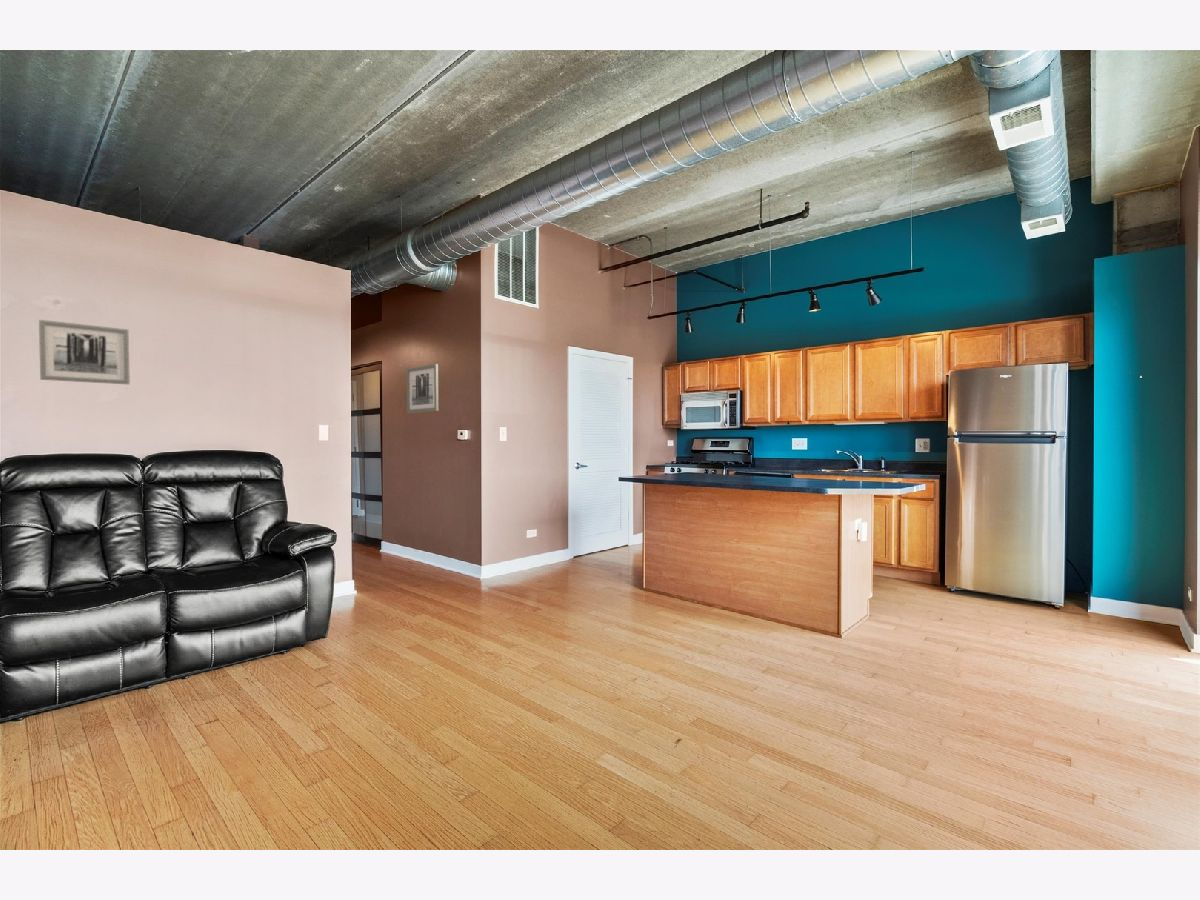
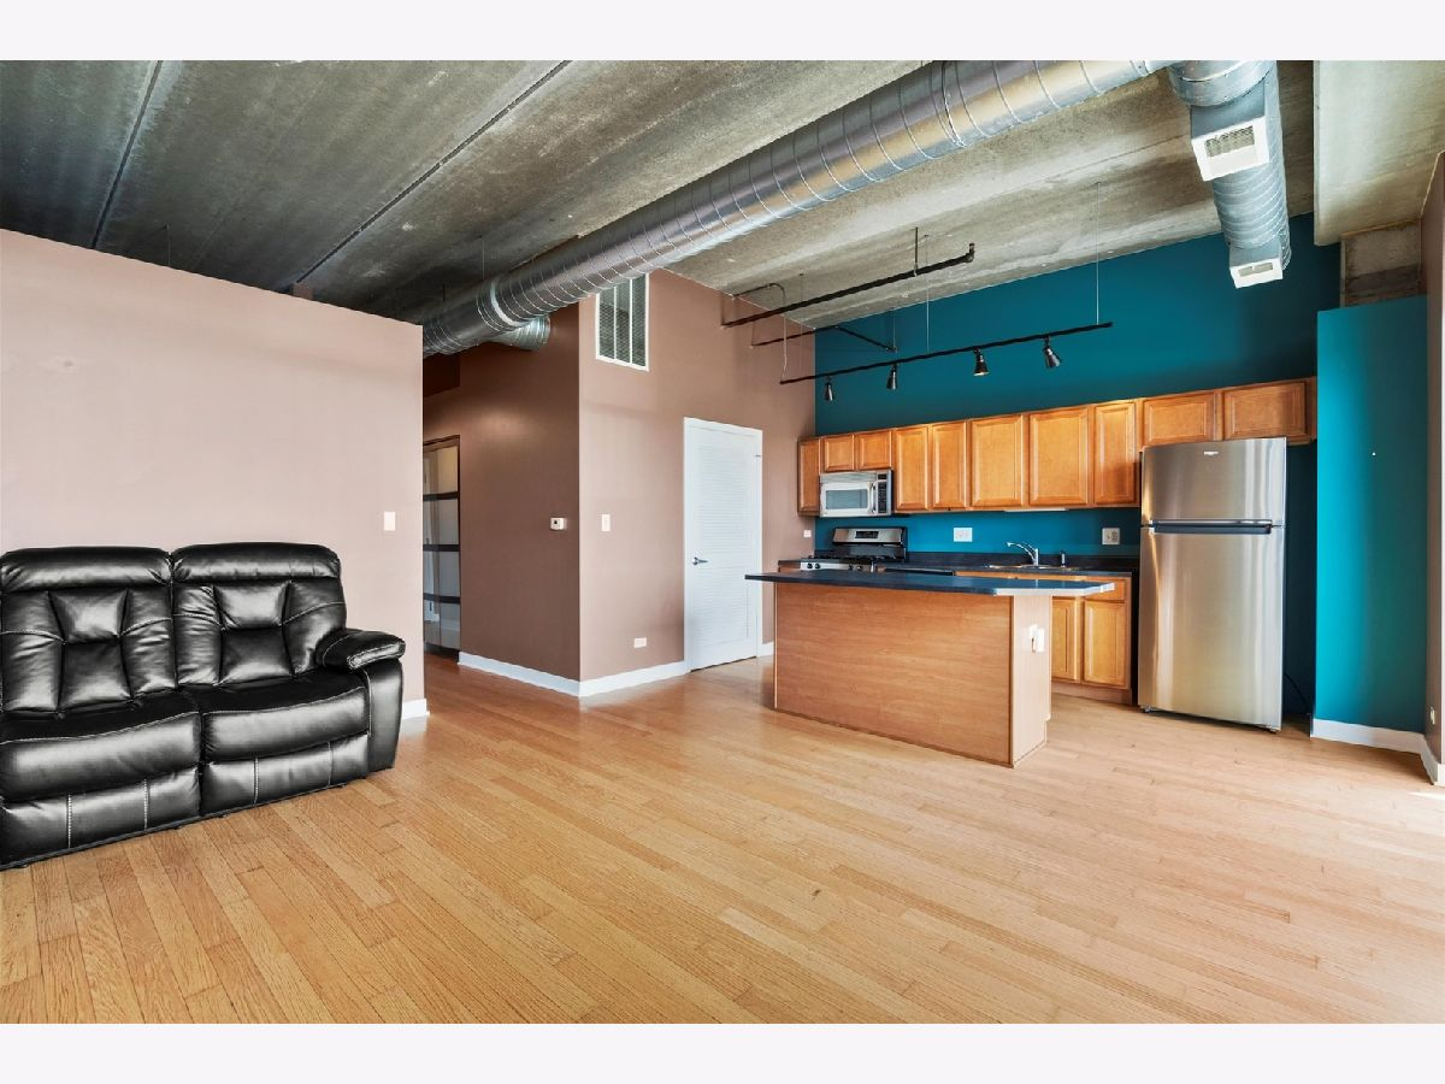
- wall art [406,363,439,414]
- wall art [38,319,131,385]
